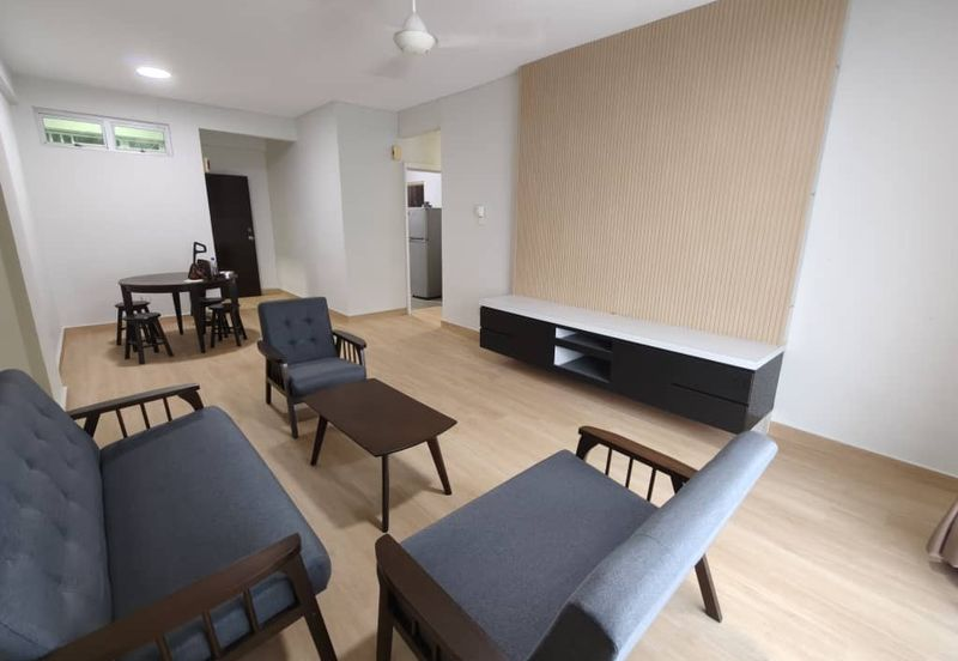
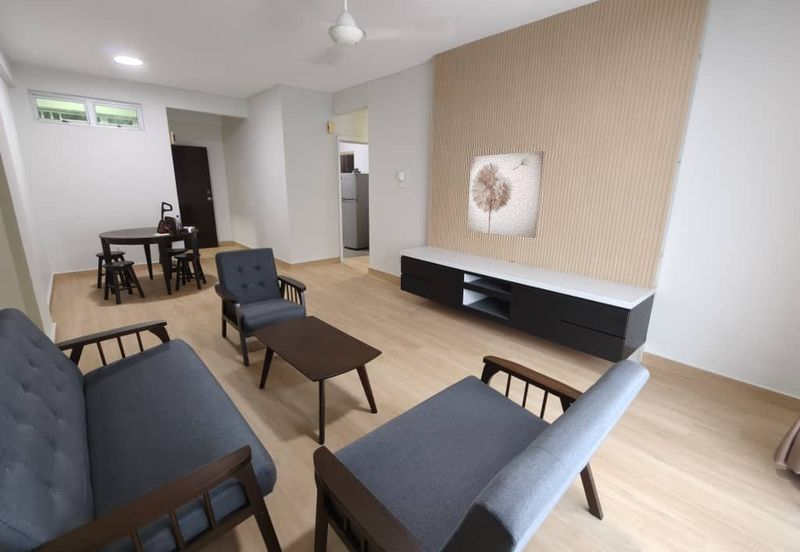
+ wall art [466,150,545,239]
